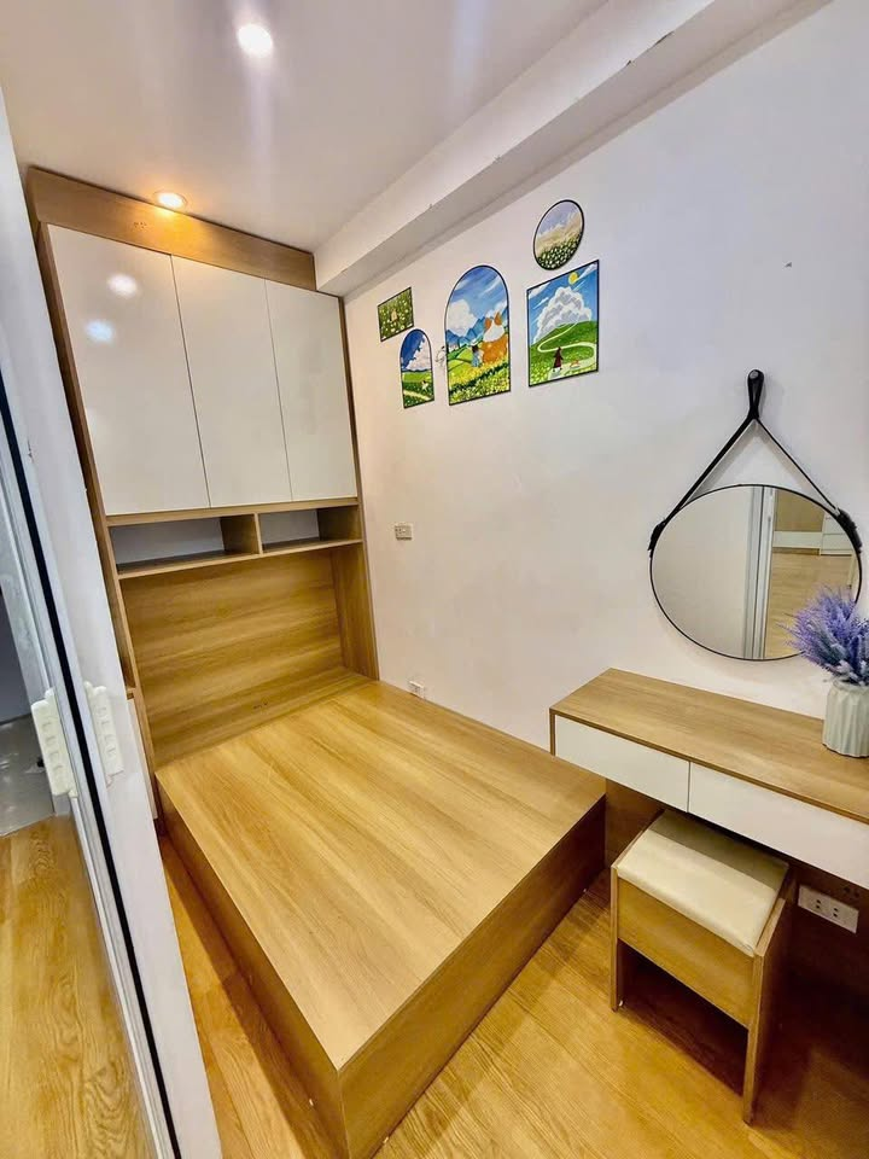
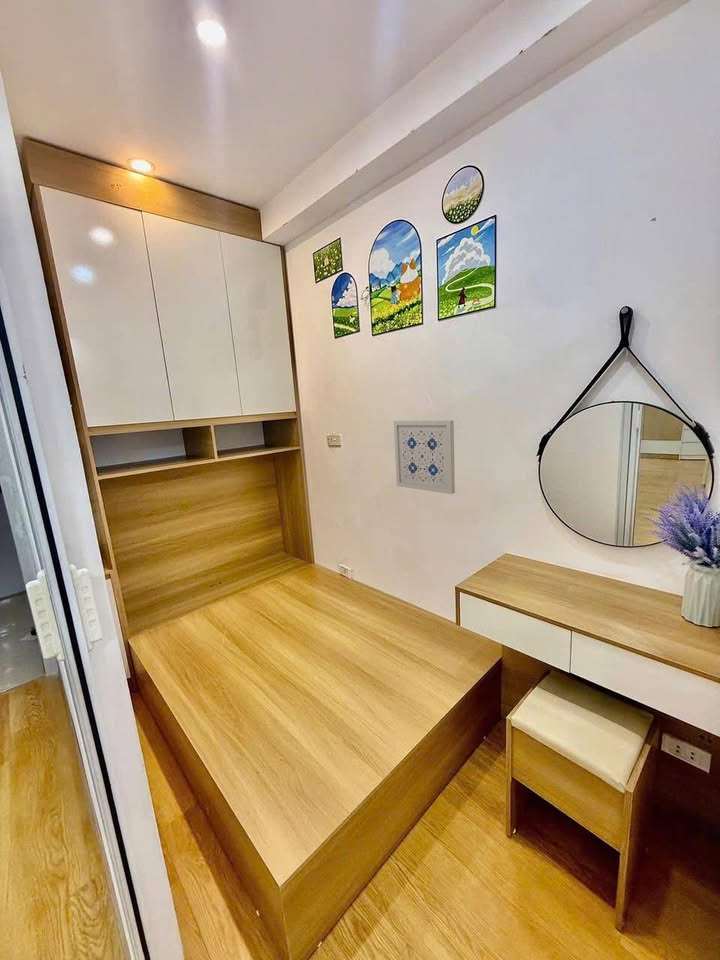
+ wall art [393,419,456,495]
